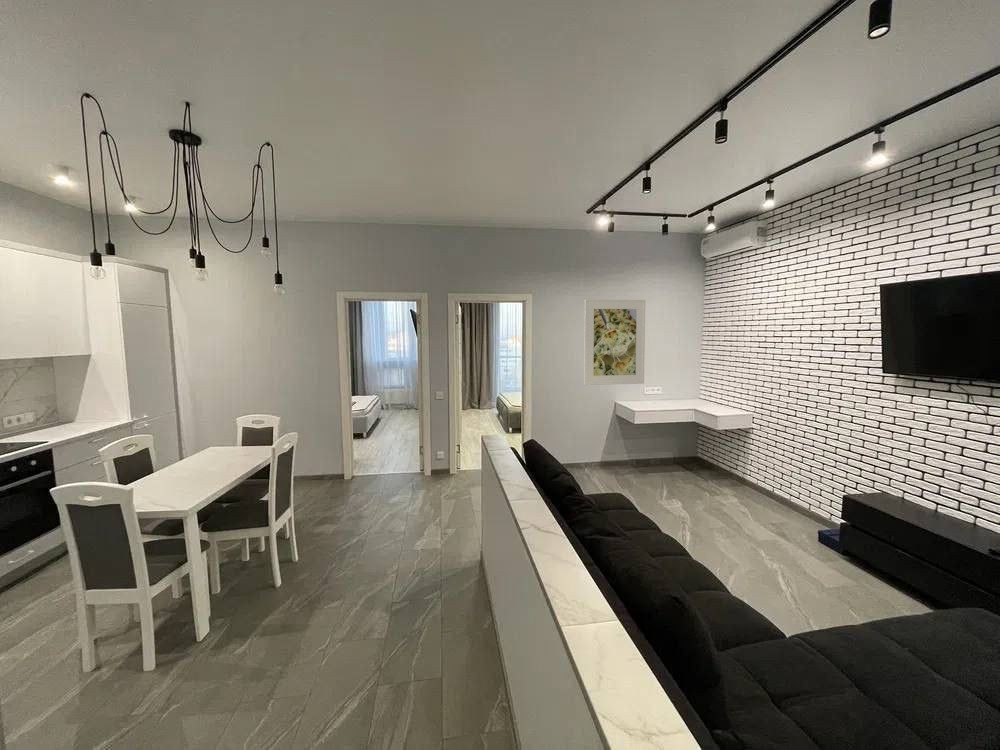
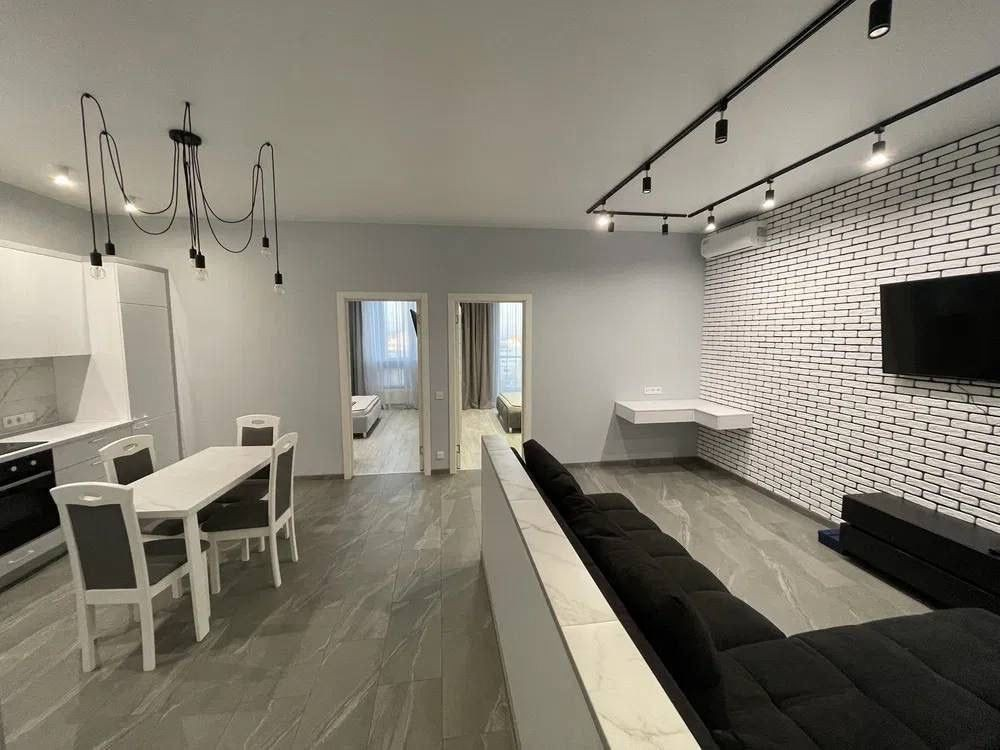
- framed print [583,298,646,386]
